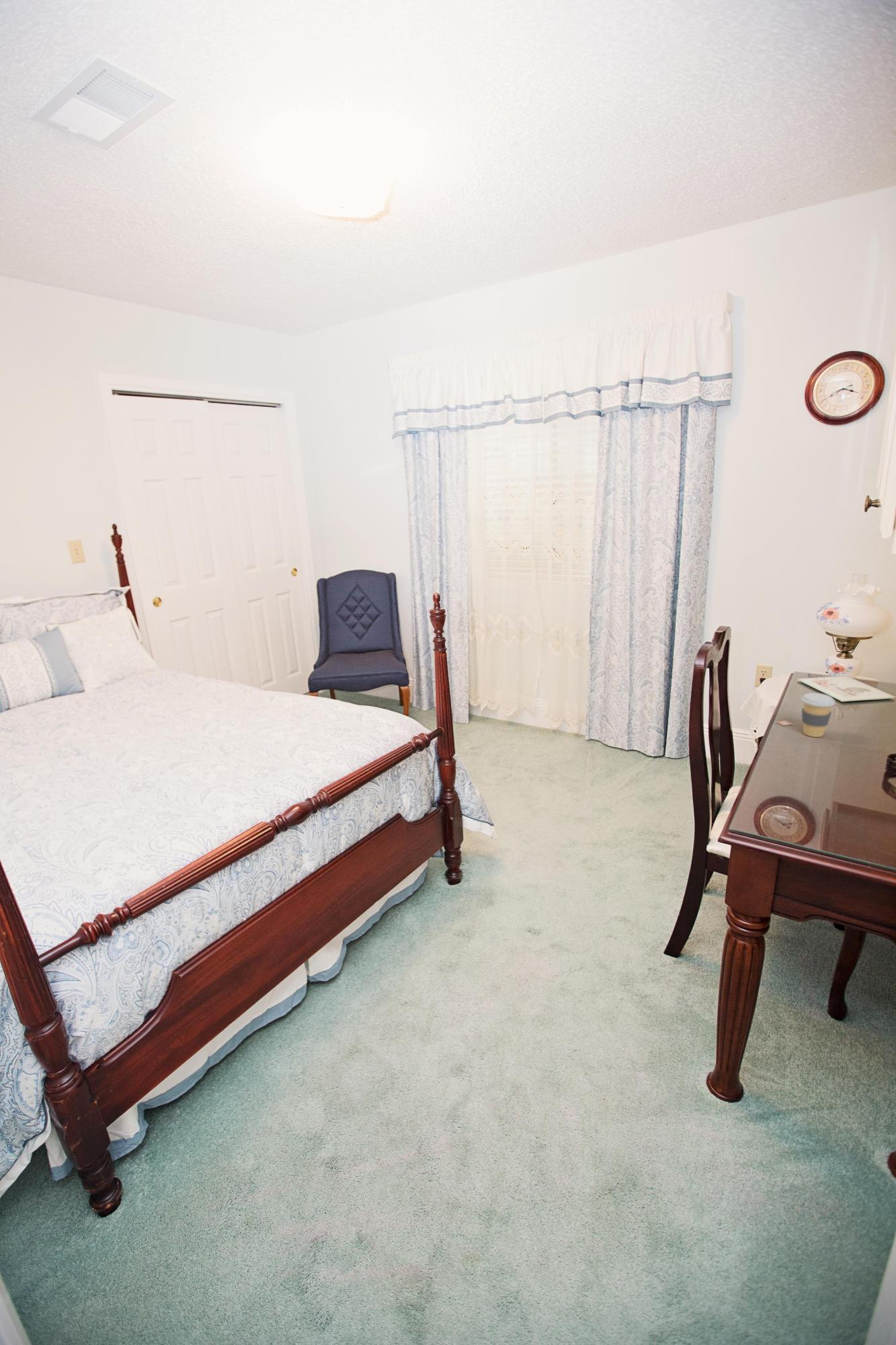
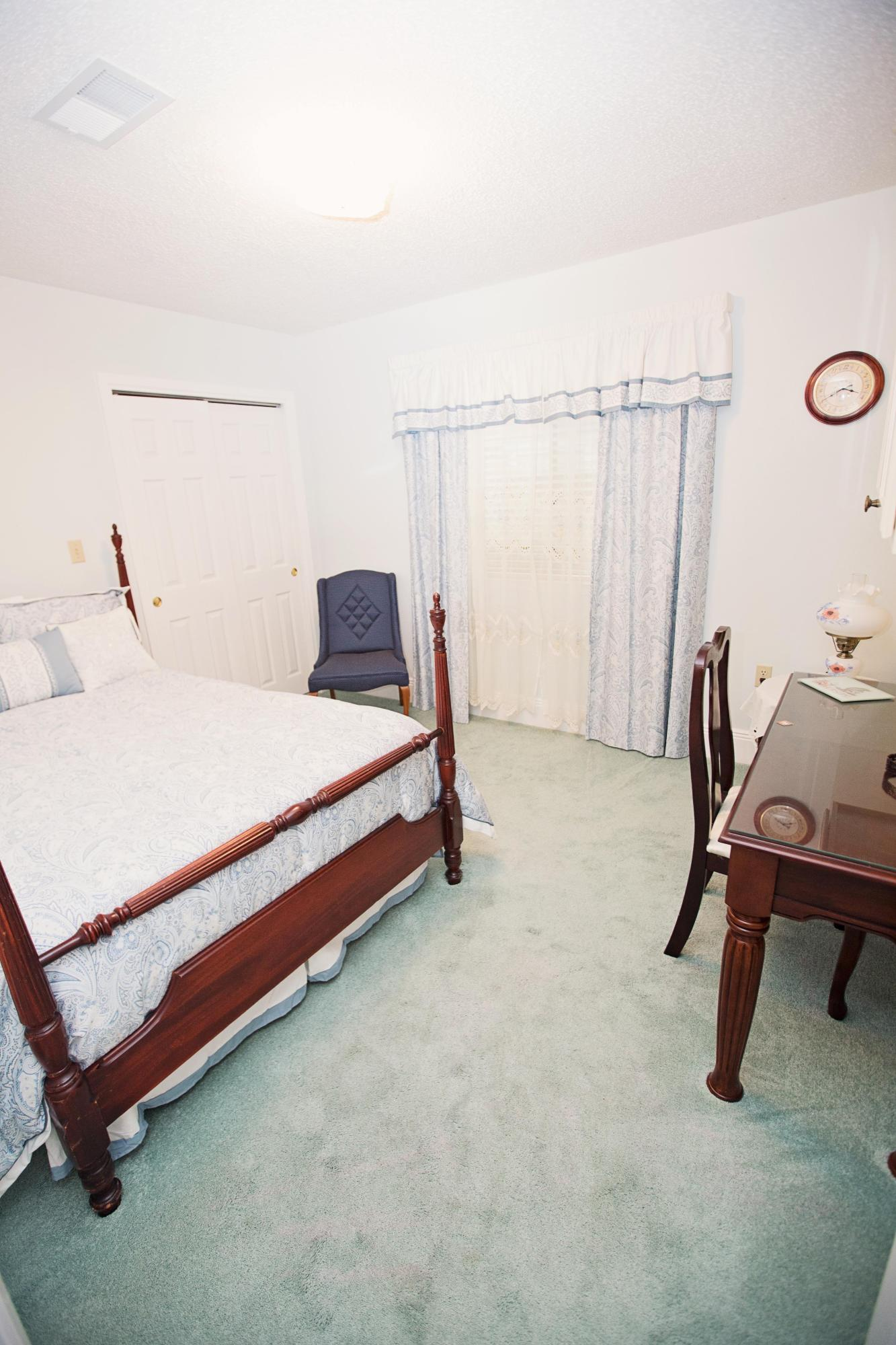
- coffee cup [801,692,836,738]
